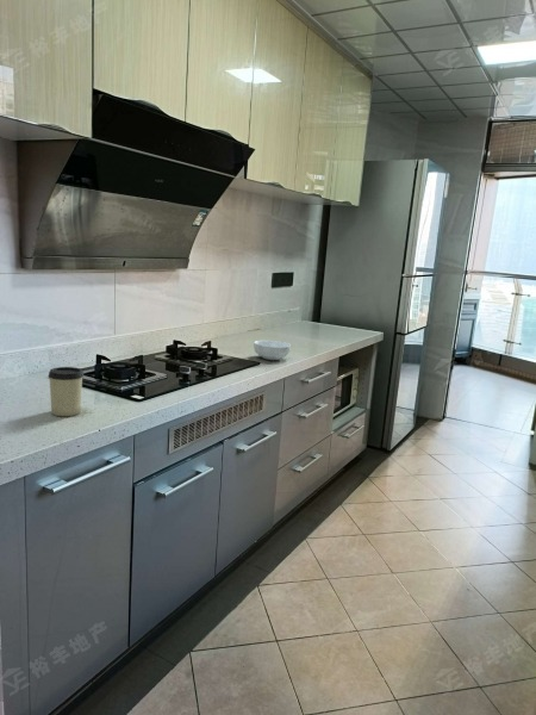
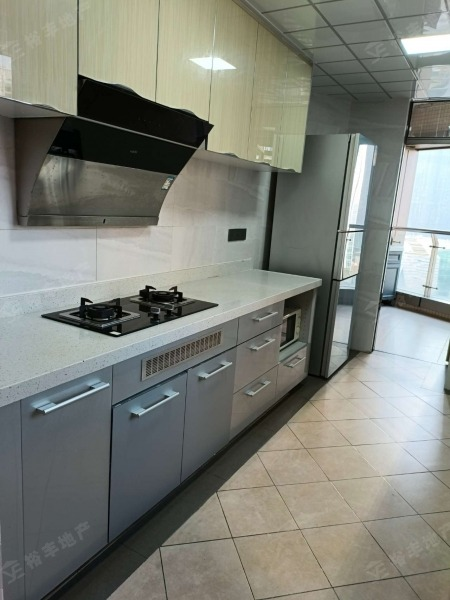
- cup [48,366,85,417]
- cereal bowl [253,340,292,361]
